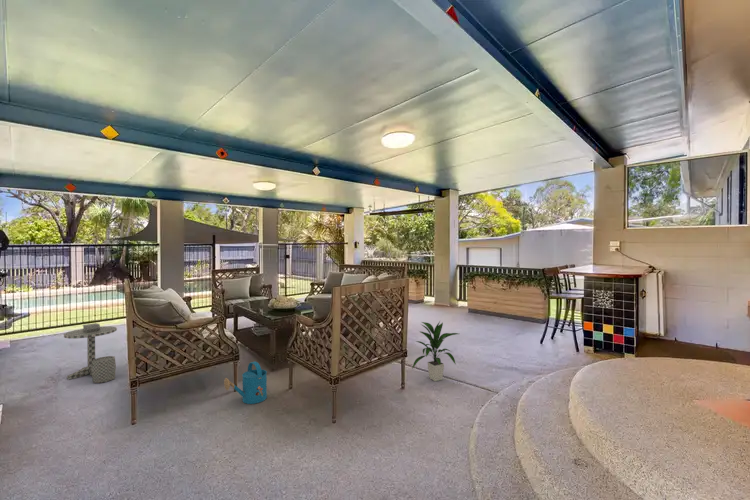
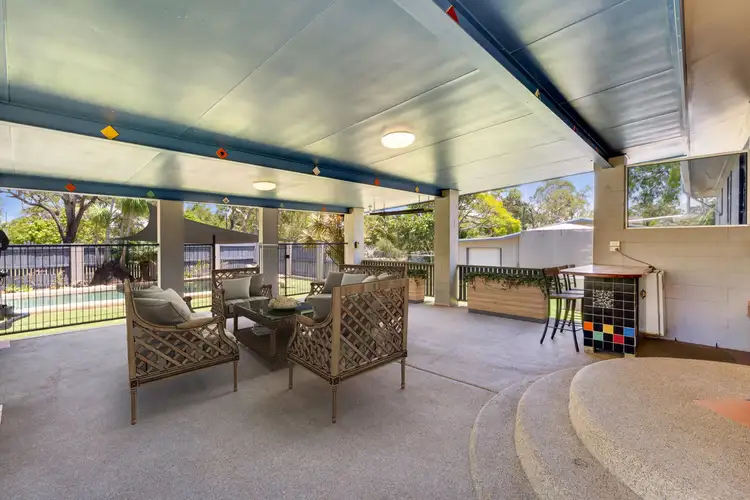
- indoor plant [411,321,459,382]
- watering can [223,360,268,405]
- side table [63,322,118,384]
